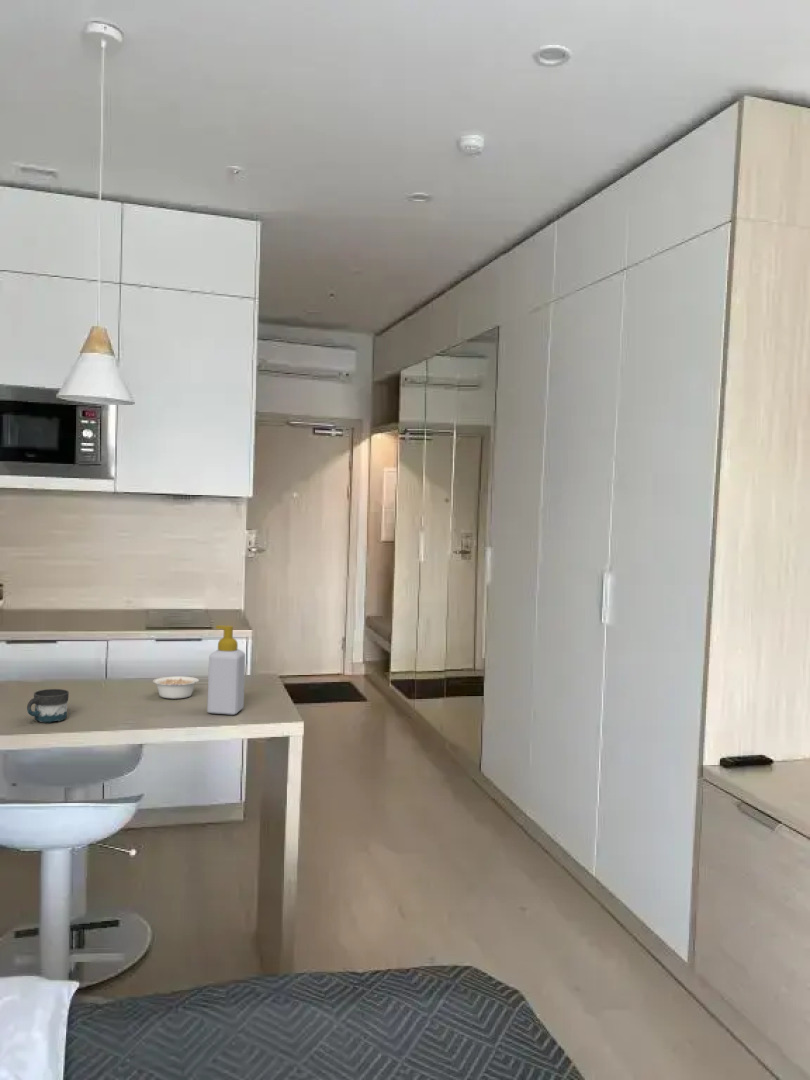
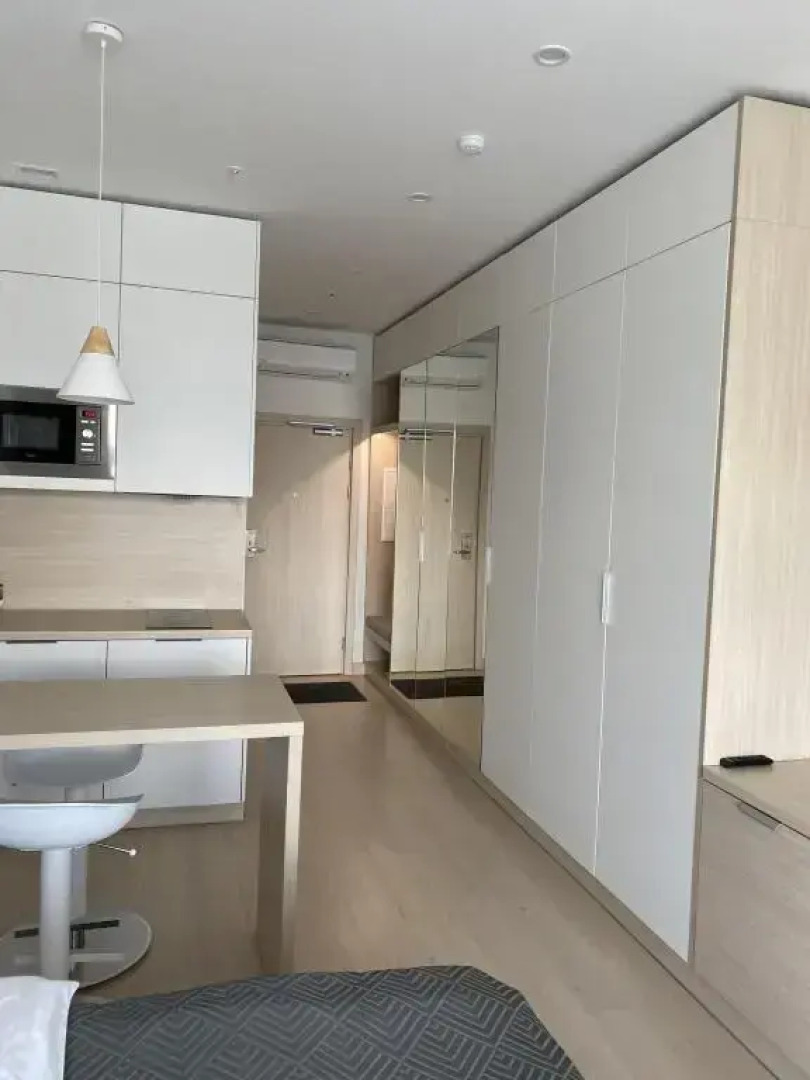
- mug [26,688,70,723]
- legume [152,675,203,700]
- soap bottle [206,624,246,716]
